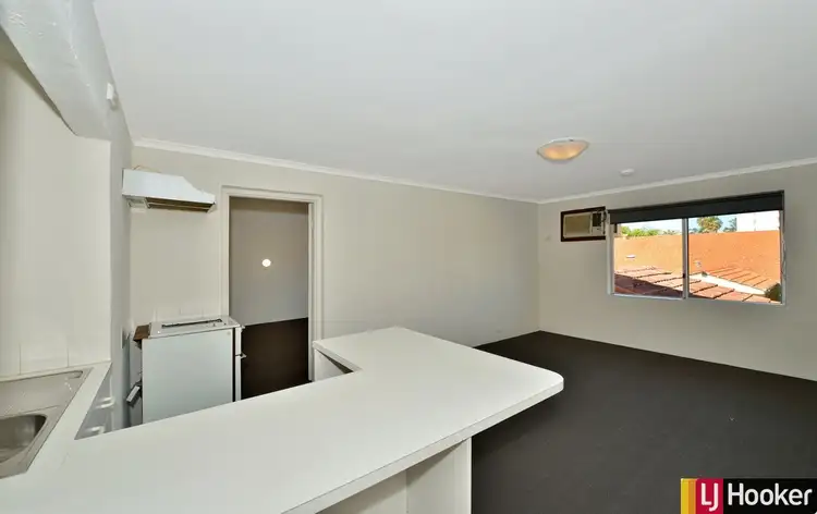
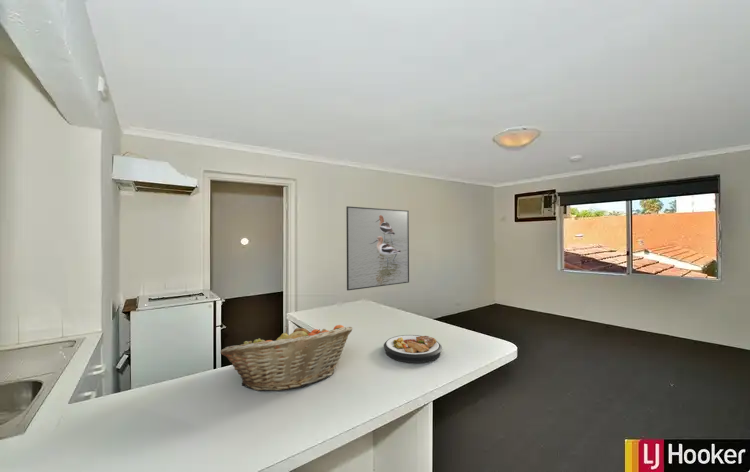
+ fruit basket [220,324,354,392]
+ plate [383,334,443,364]
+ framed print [345,205,410,291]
